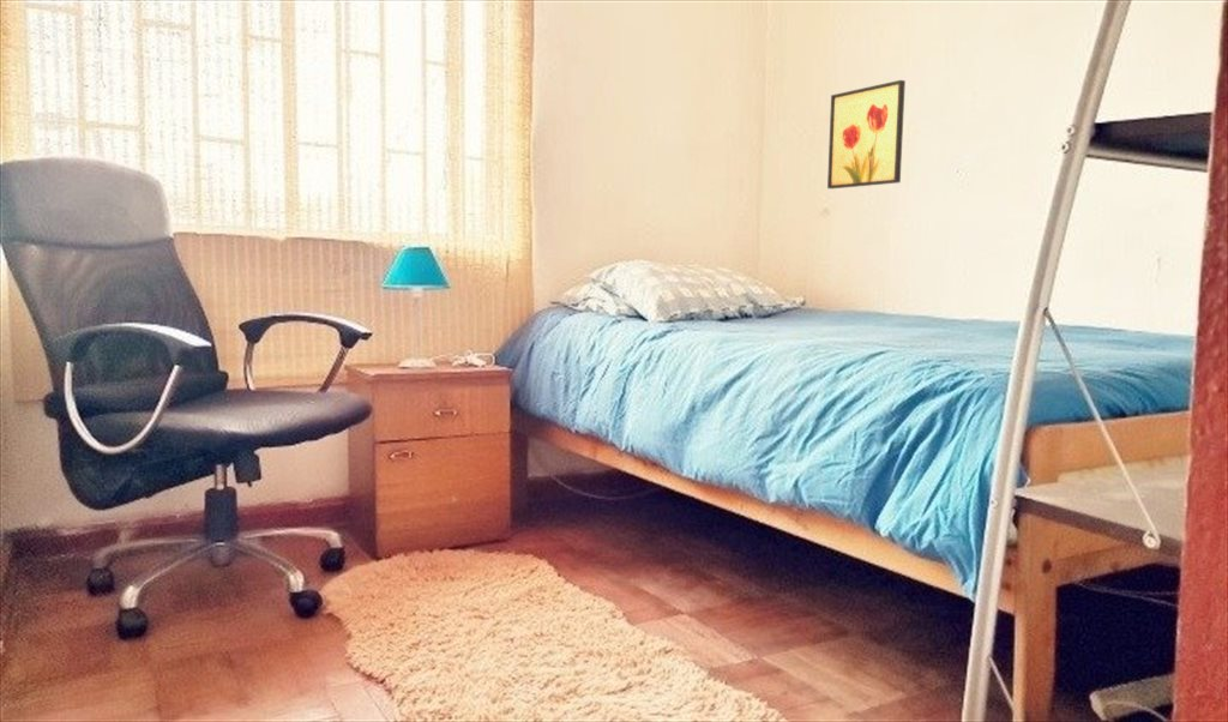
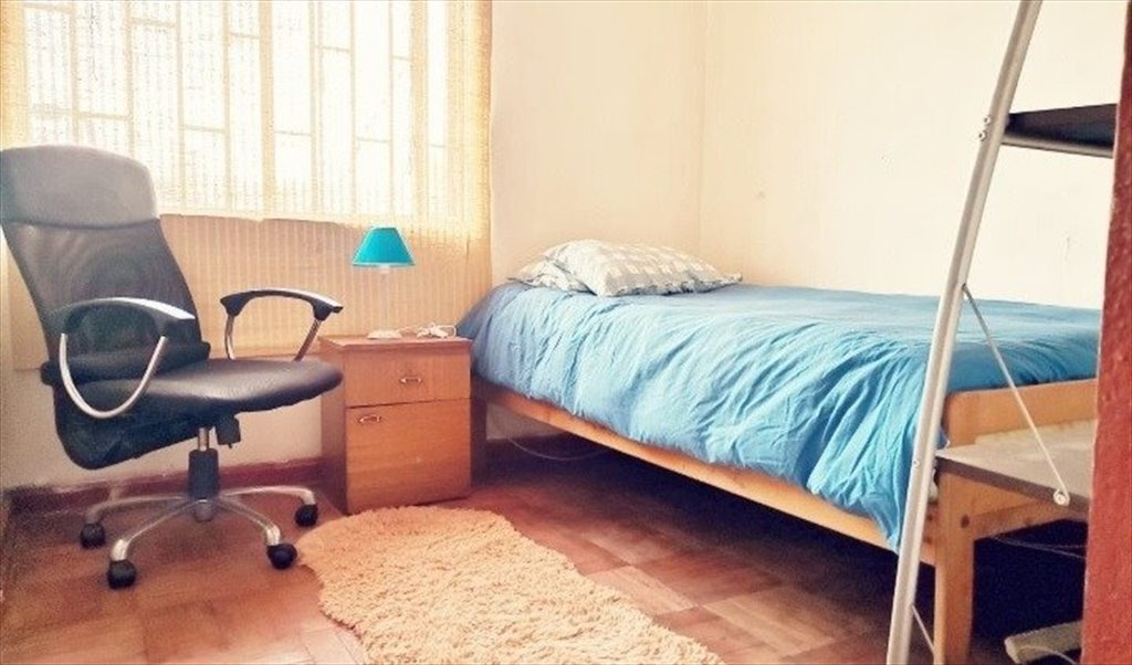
- wall art [826,79,907,189]
